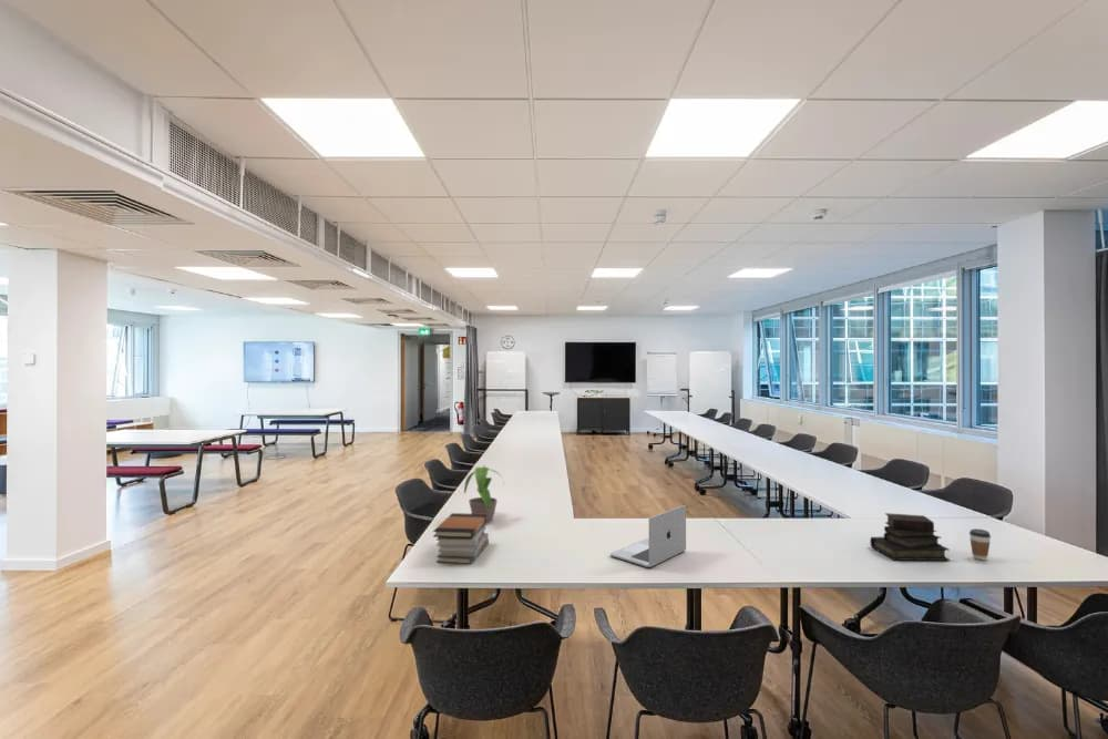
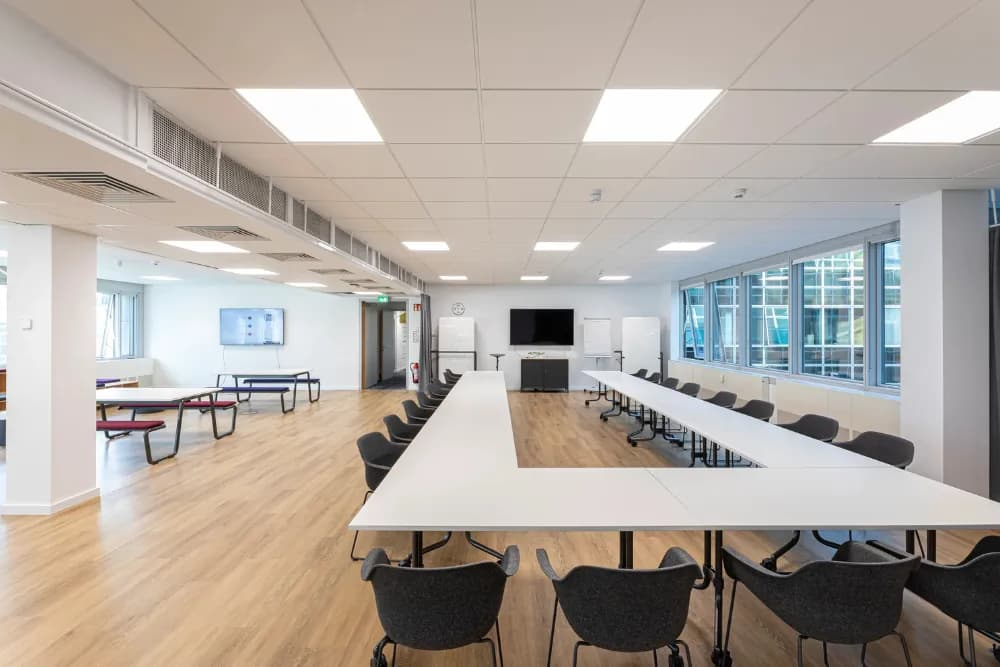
- potted plant [463,464,505,524]
- coffee cup [968,527,992,561]
- laptop [609,504,687,568]
- book stack [432,512,490,565]
- diary [869,512,951,562]
